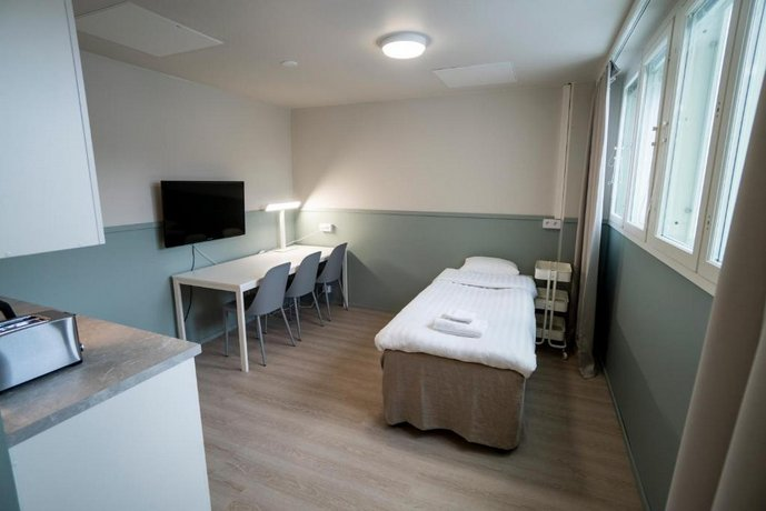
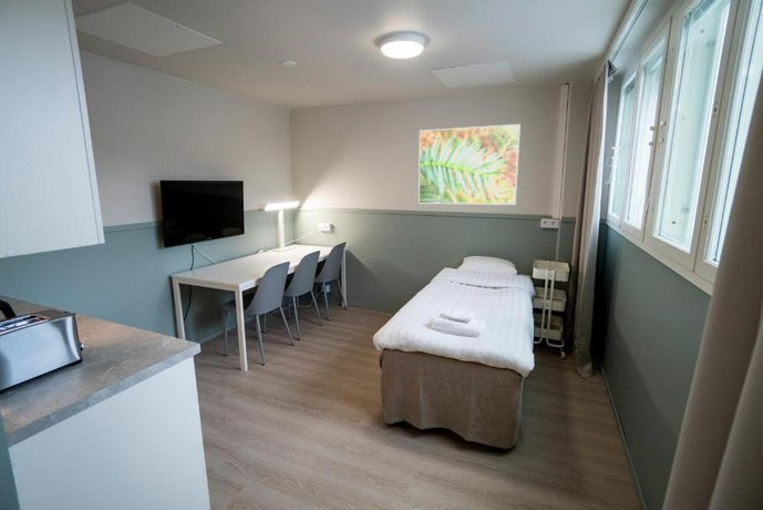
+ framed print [417,123,522,206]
